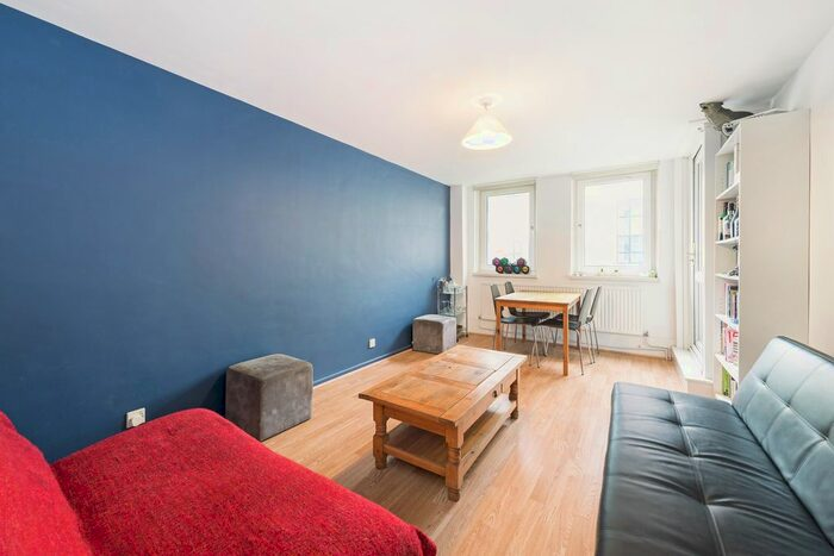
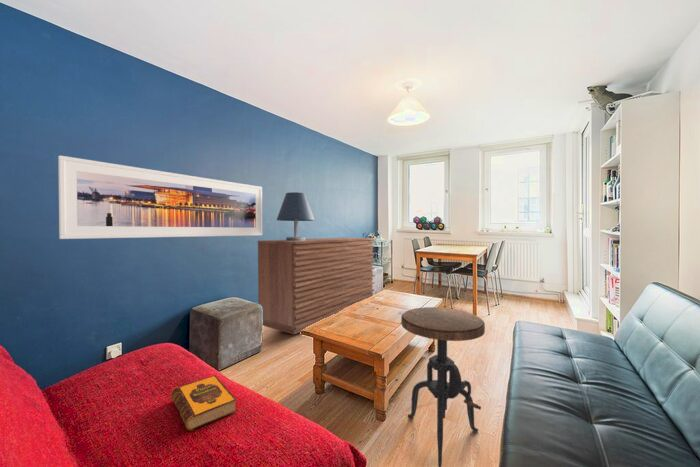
+ side table [400,306,486,467]
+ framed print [57,155,263,240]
+ table lamp [276,191,316,241]
+ hardback book [170,374,237,432]
+ sideboard [257,237,375,335]
